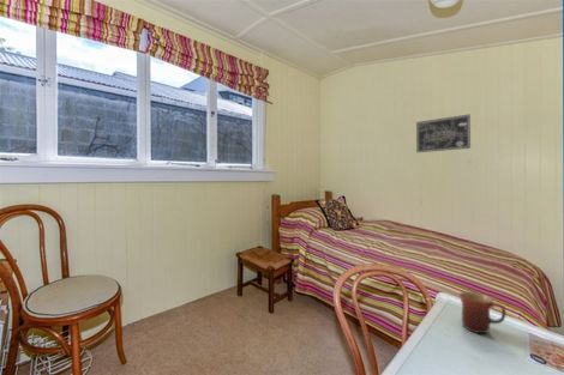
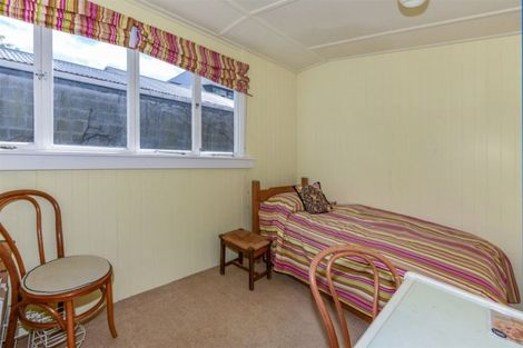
- wall art [415,113,472,153]
- mug [458,291,508,334]
